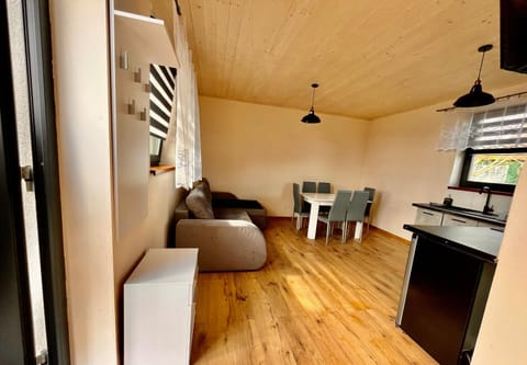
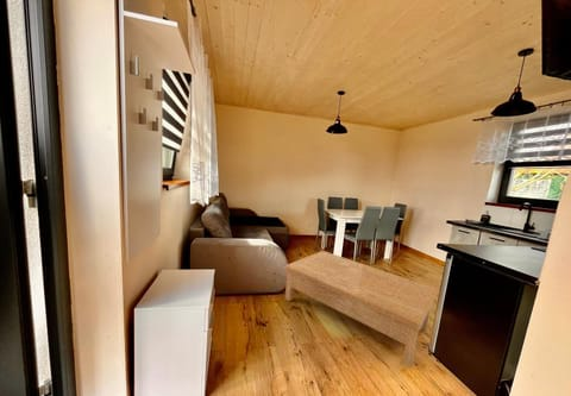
+ coffee table [283,250,438,370]
